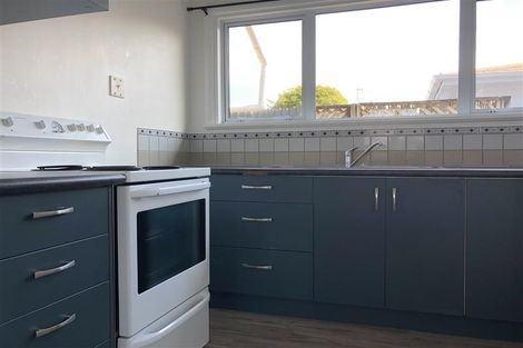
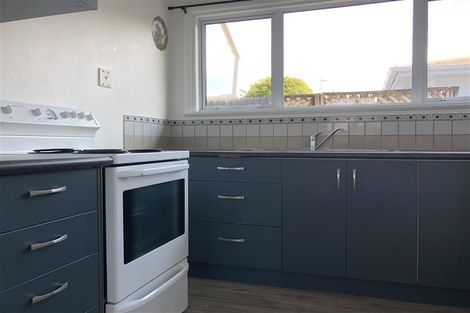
+ decorative plate [151,15,169,52]
